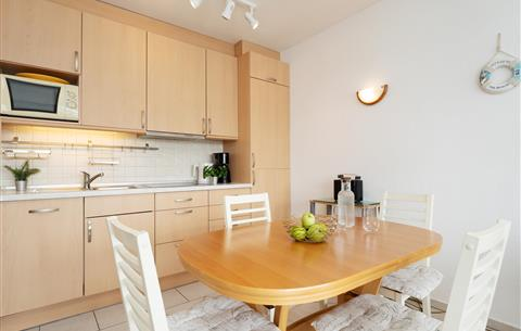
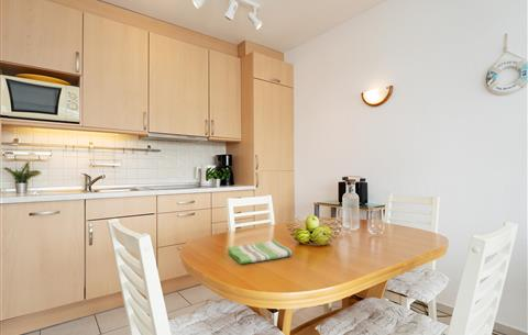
+ dish towel [227,238,293,265]
